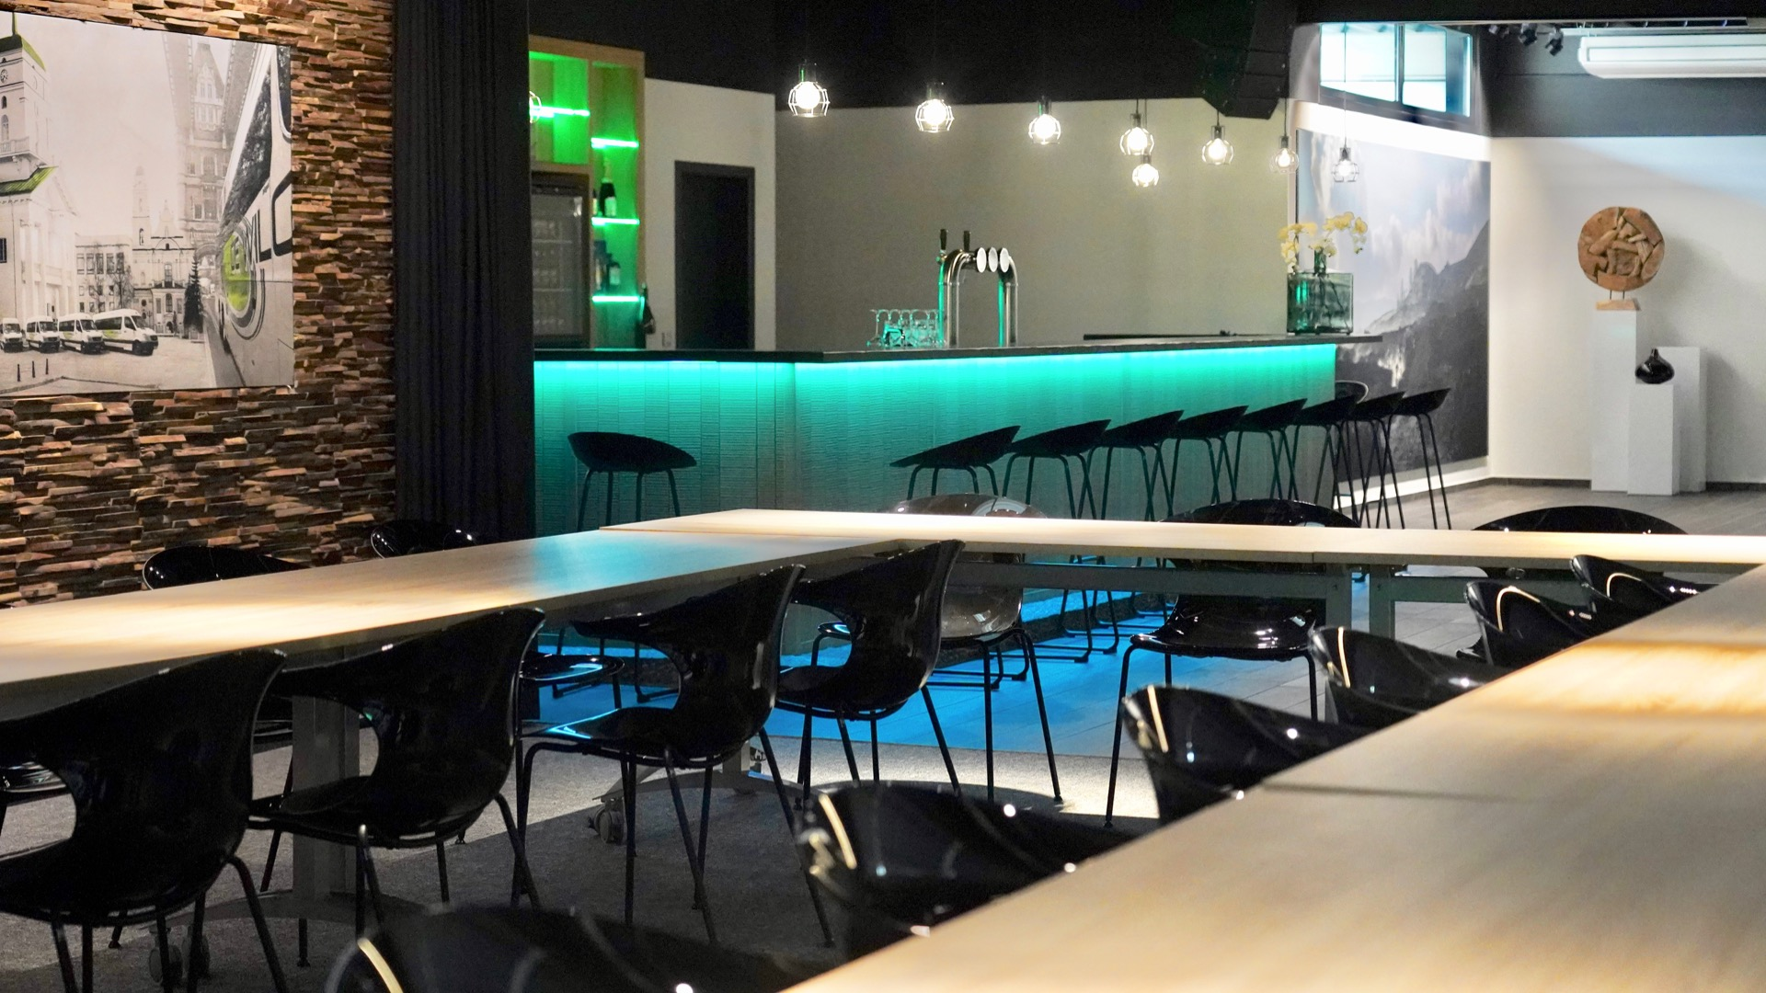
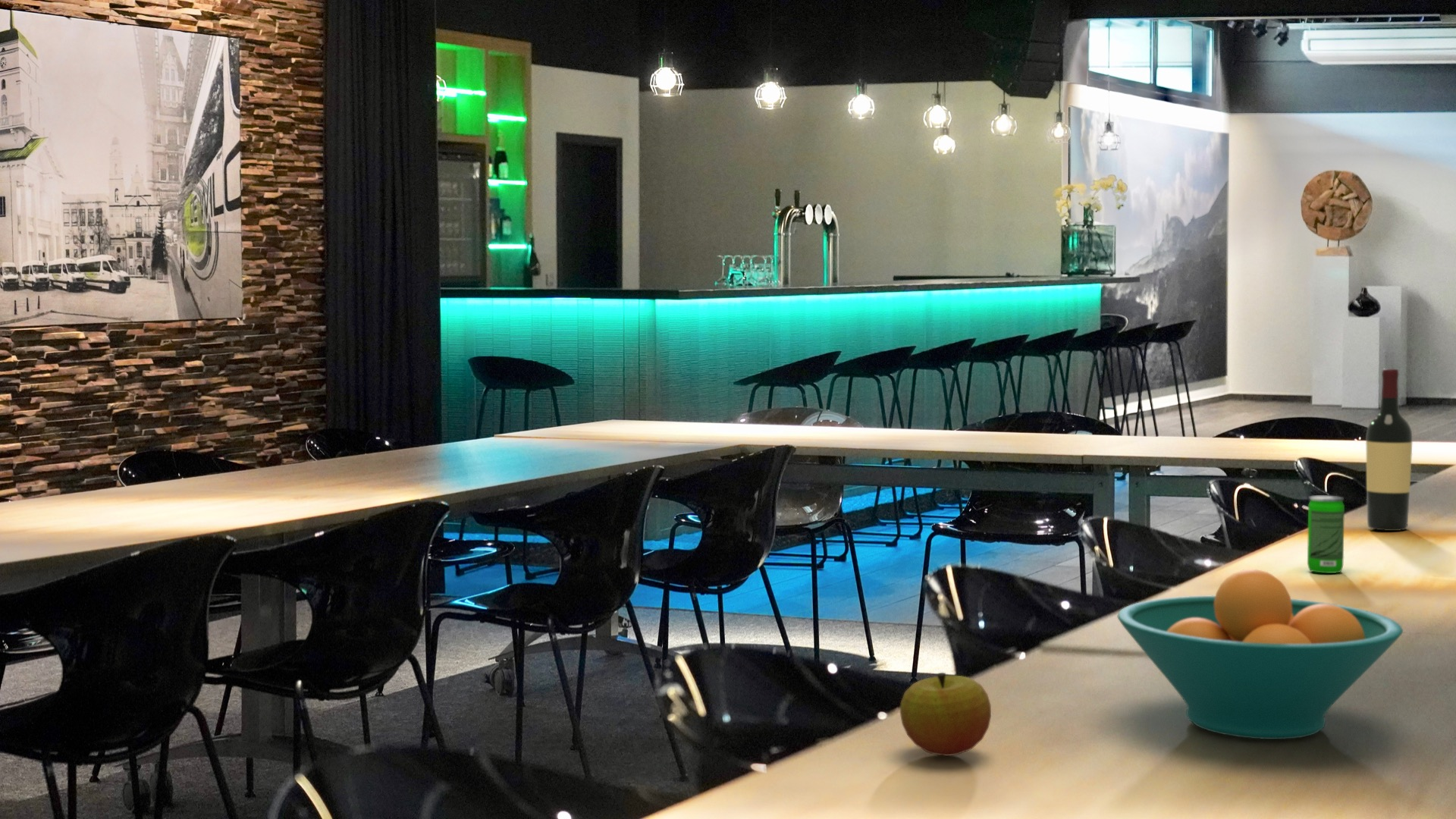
+ wine bottle [1365,368,1413,532]
+ fruit bowl [1117,569,1404,740]
+ beverage can [1307,494,1345,574]
+ apple [899,672,992,757]
